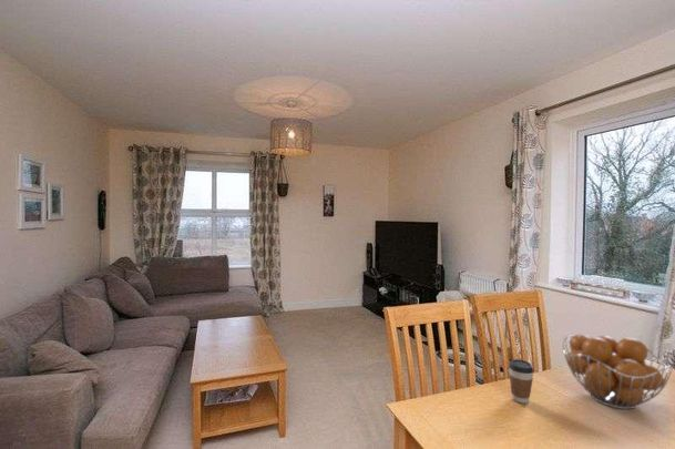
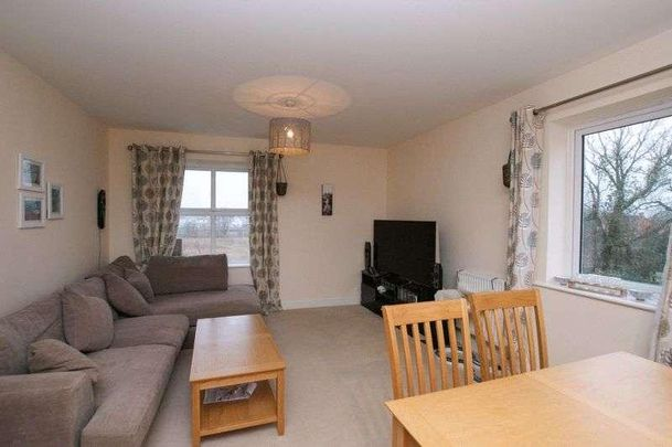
- fruit basket [562,334,674,410]
- coffee cup [508,358,535,405]
